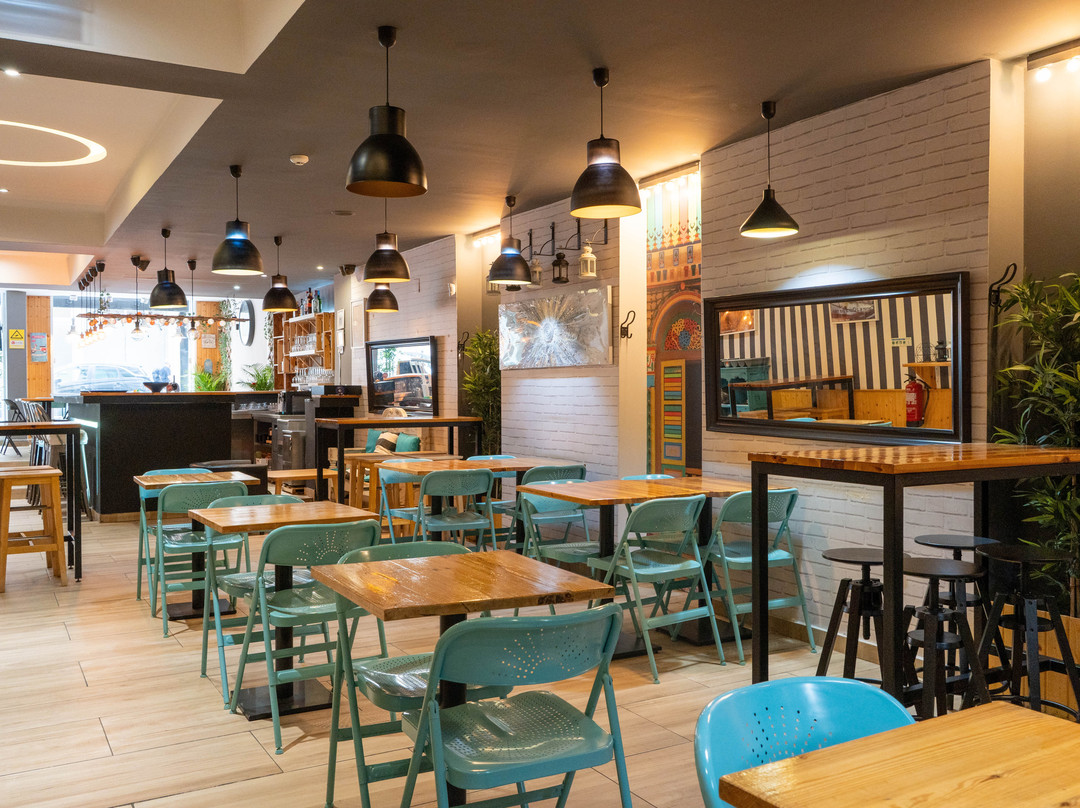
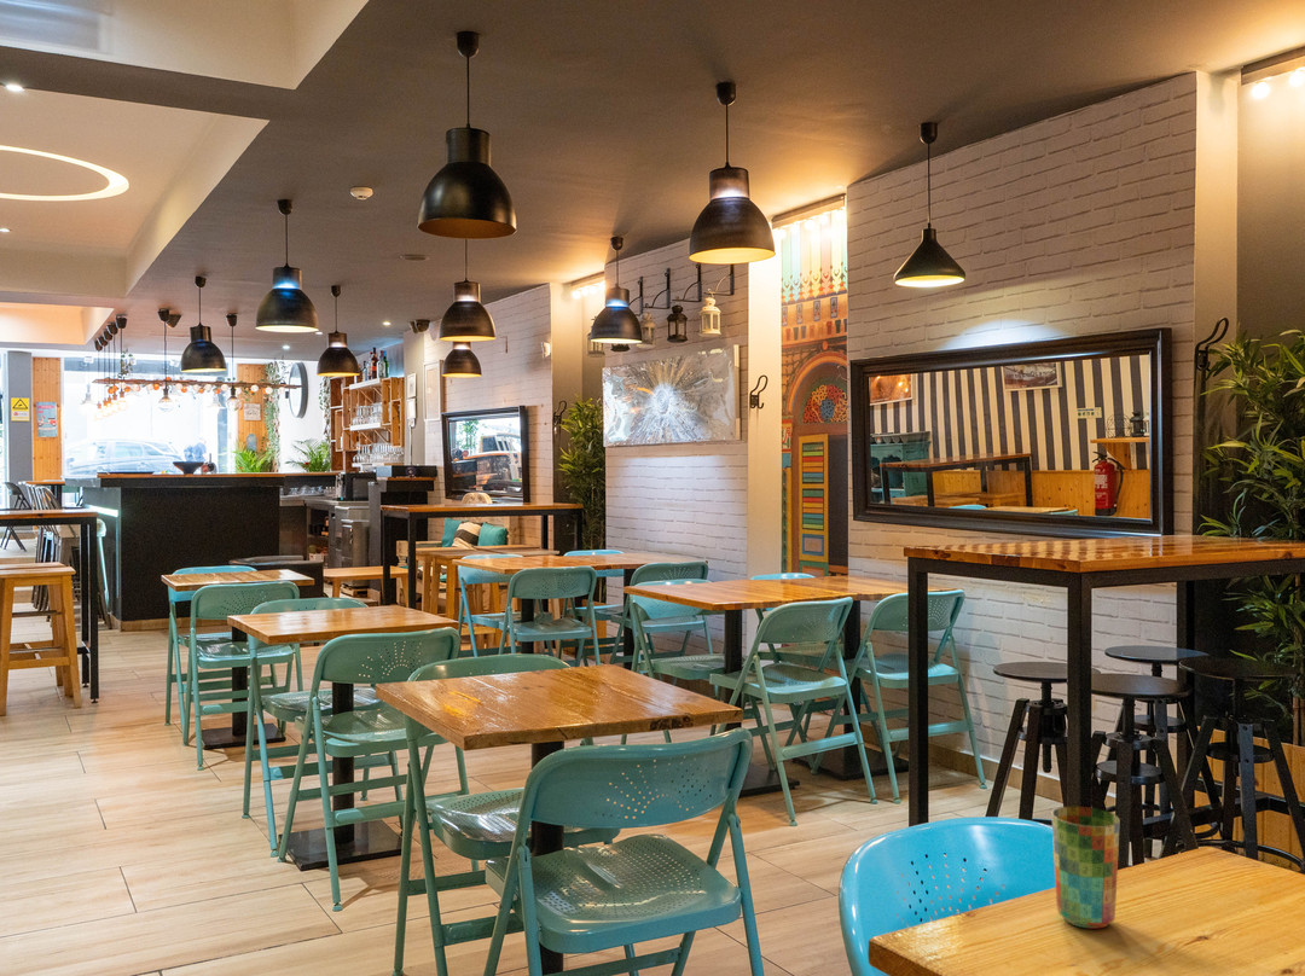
+ cup [1050,804,1121,930]
